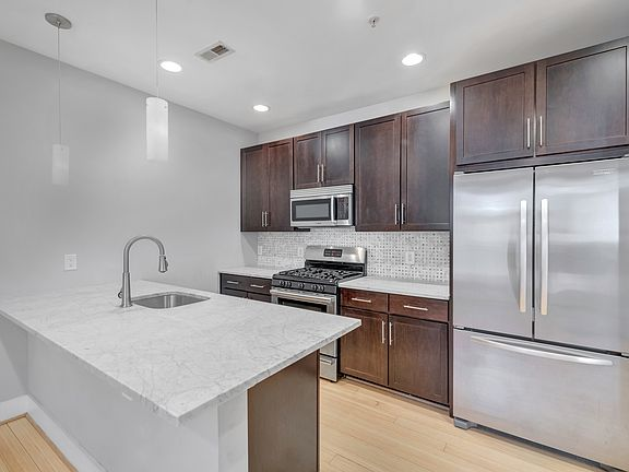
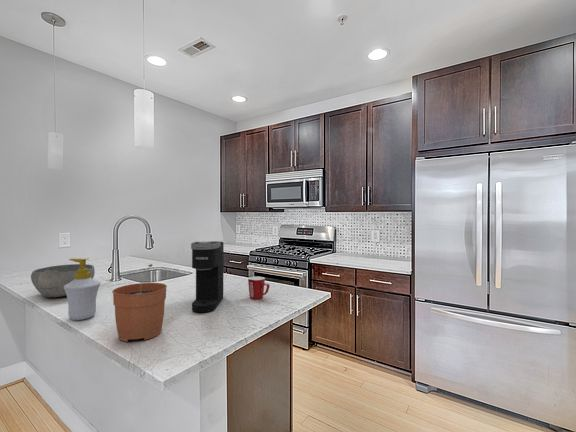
+ soap bottle [64,258,101,321]
+ mug [247,276,271,300]
+ bowl [30,263,96,298]
+ plant pot [111,263,168,343]
+ coffee maker [190,240,225,313]
